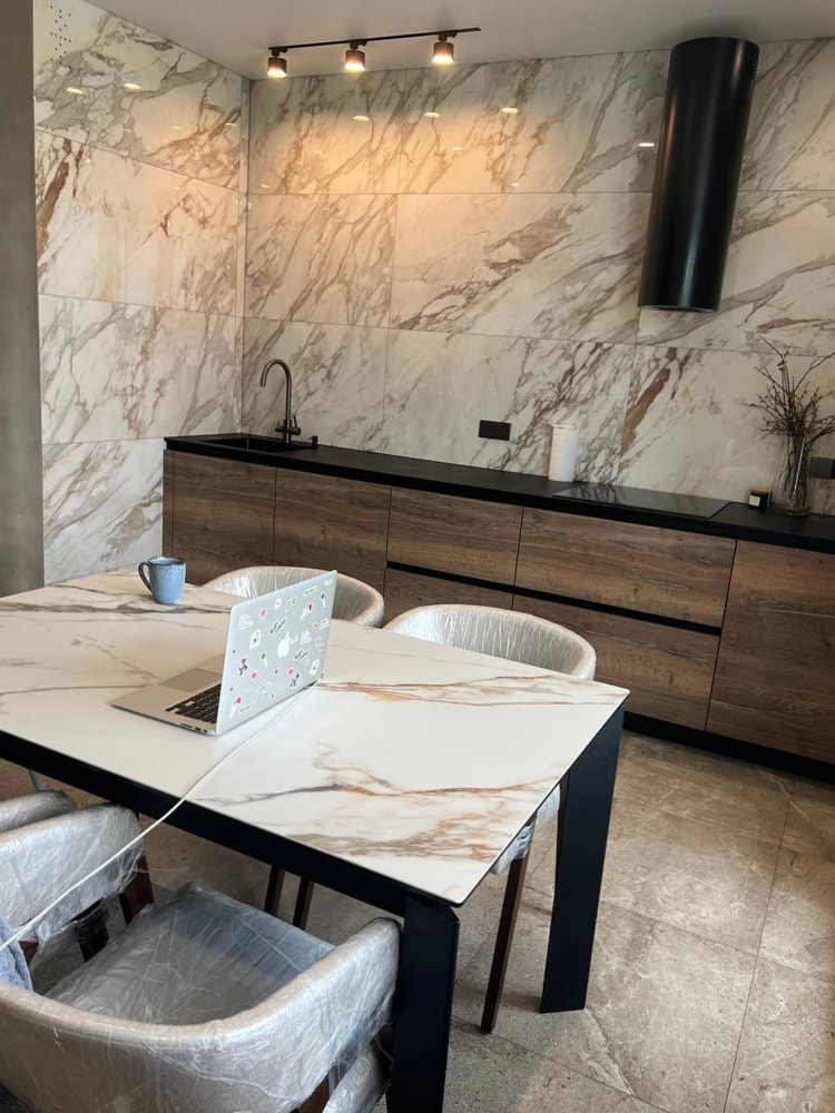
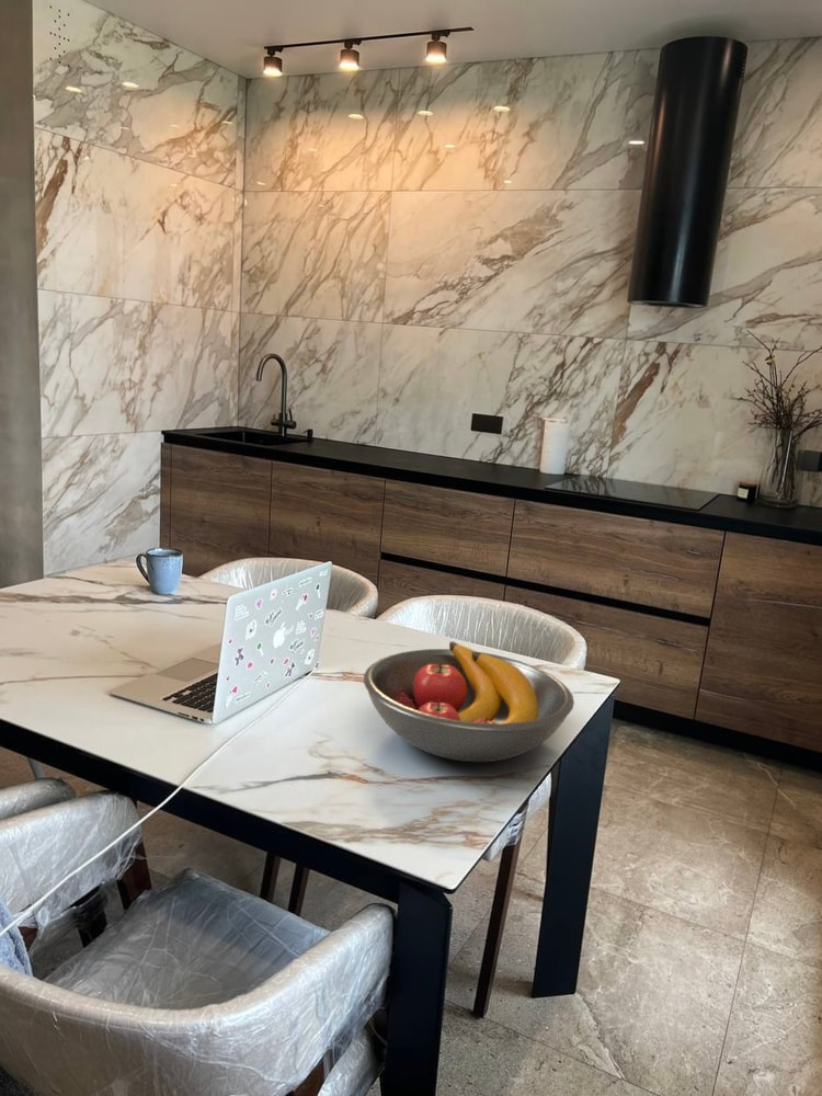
+ fruit bowl [363,640,575,763]
